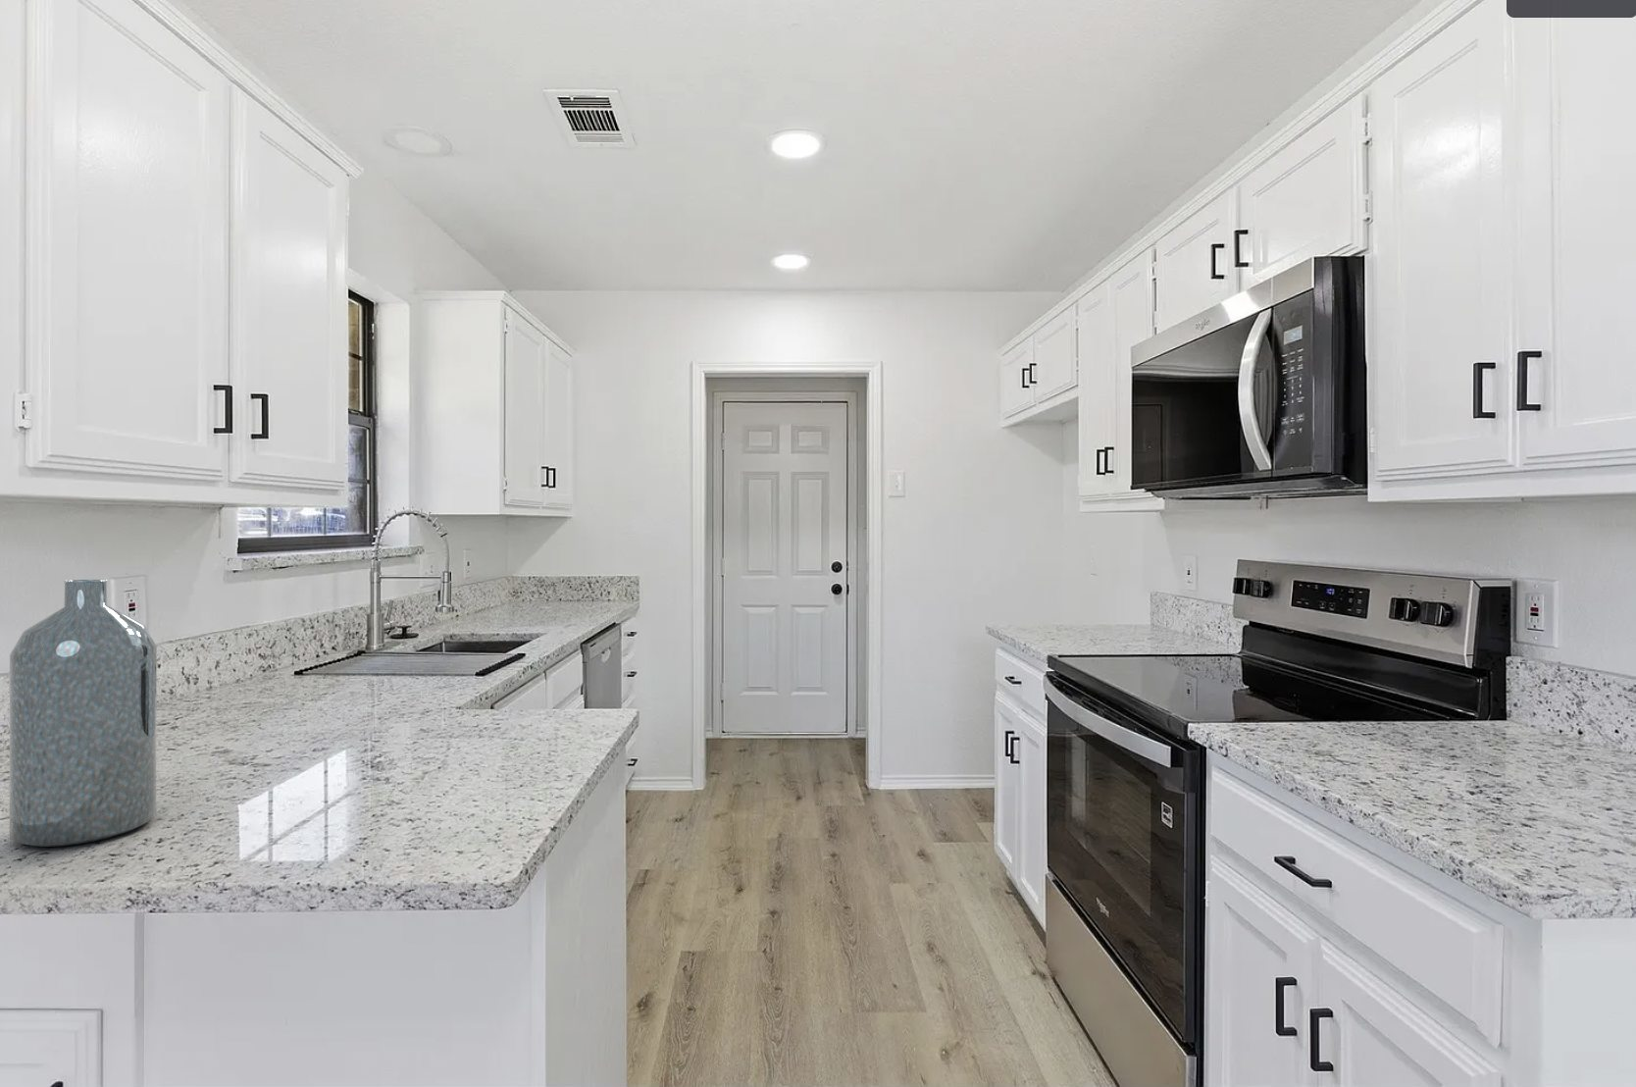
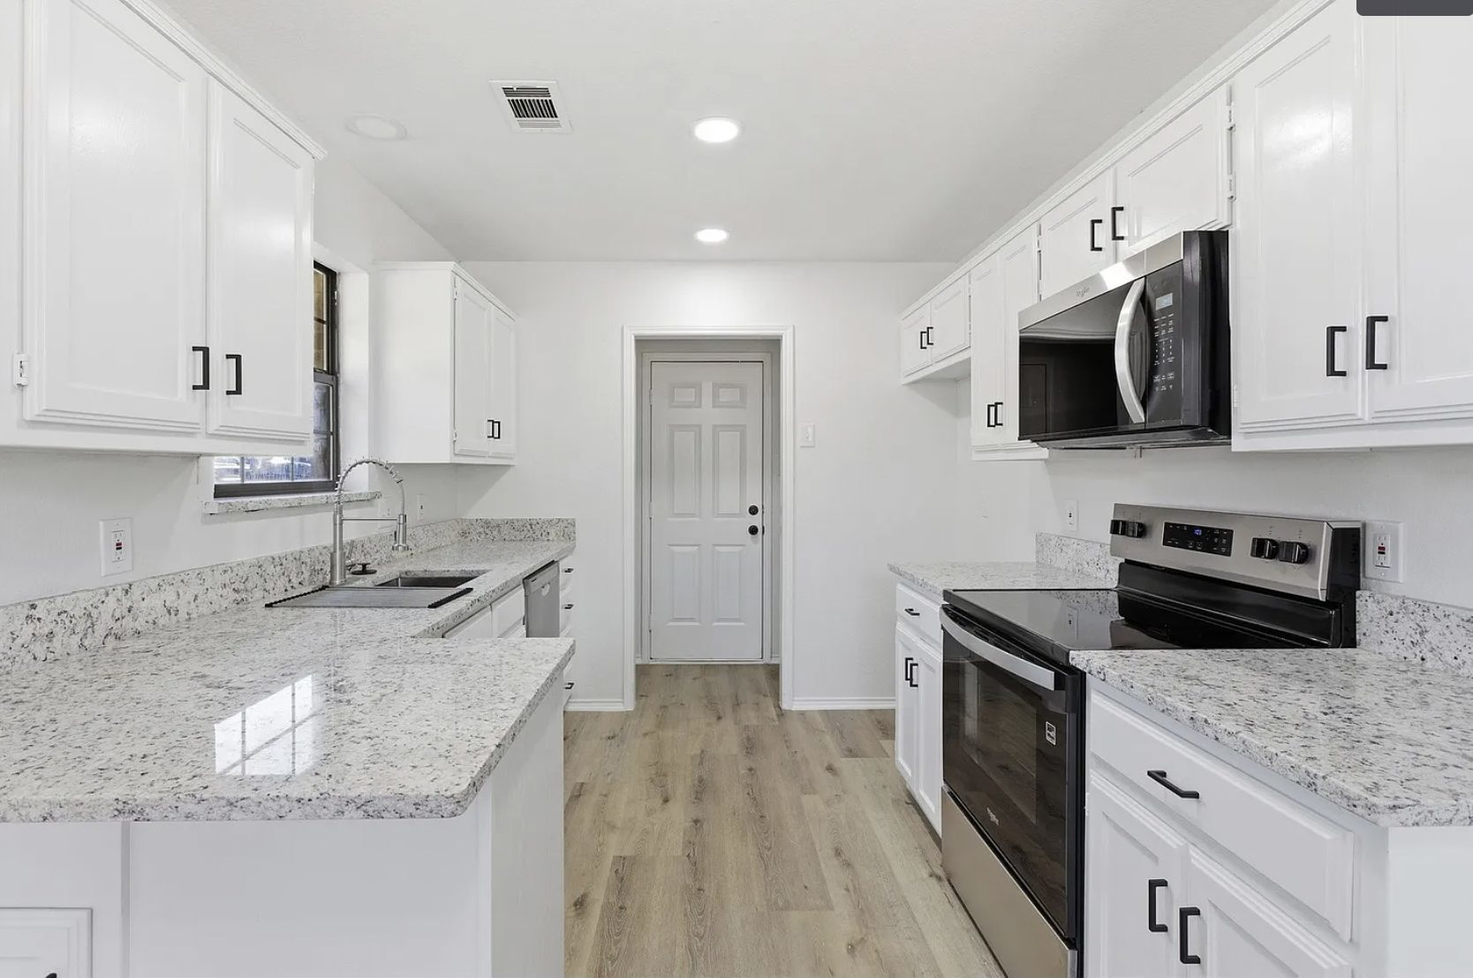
- bottle [8,579,156,848]
